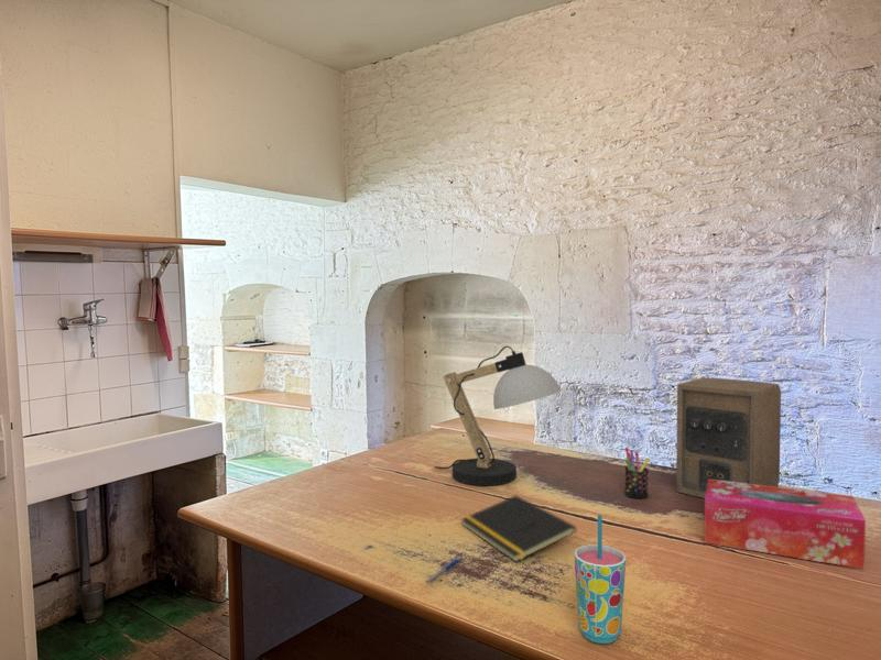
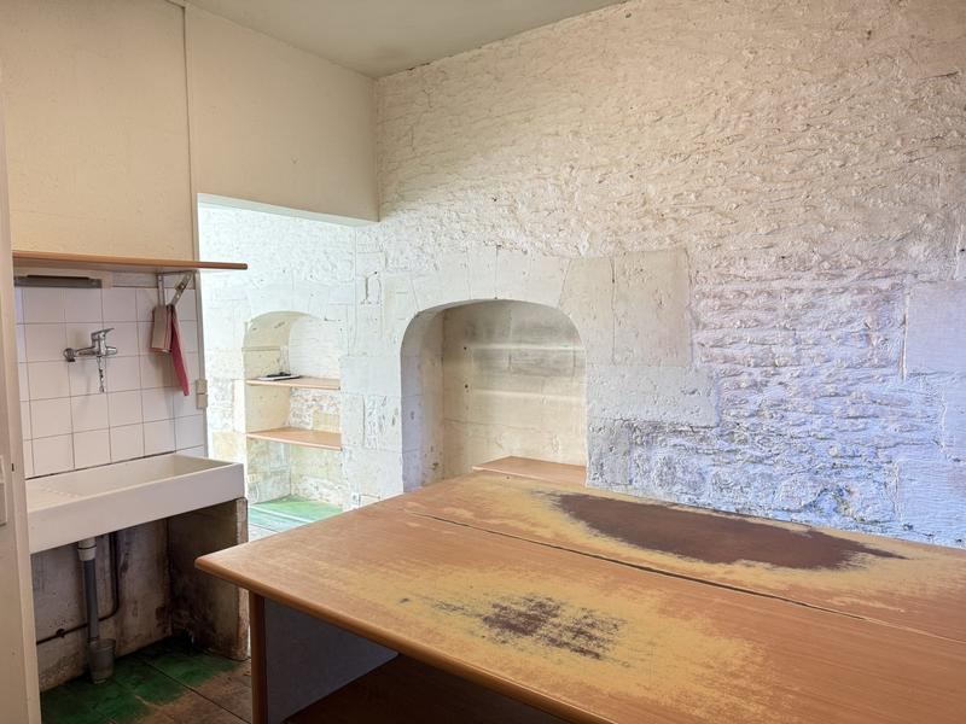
- desk lamp [434,345,563,486]
- pen holder [623,447,651,499]
- speaker [675,376,782,499]
- notepad [460,494,577,563]
- cup [574,514,627,645]
- pen [423,556,464,585]
- tissue box [704,480,867,570]
